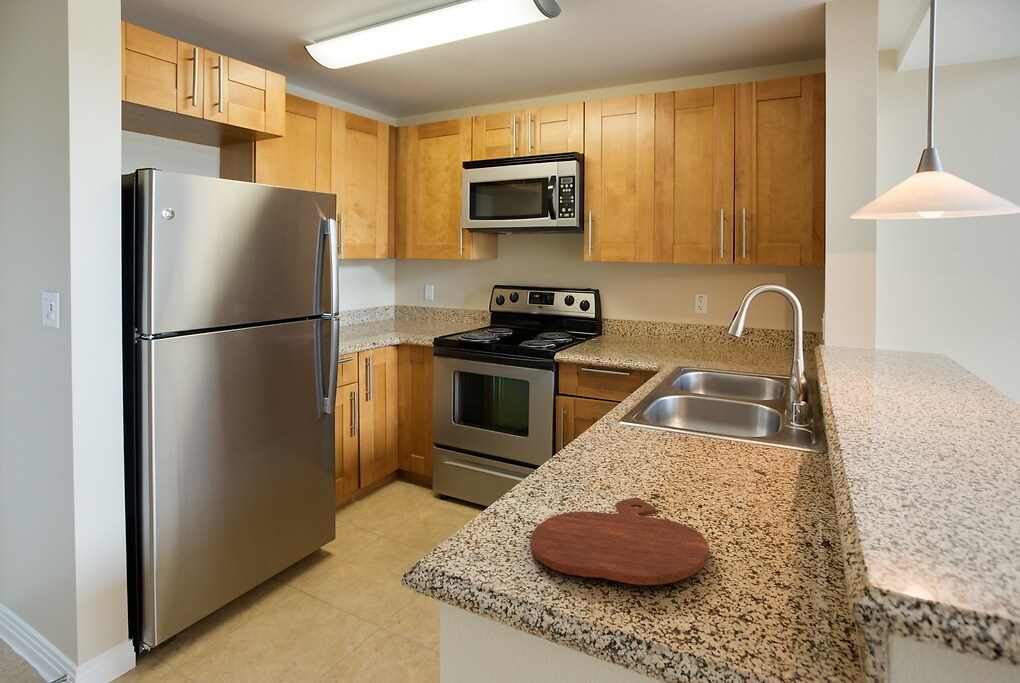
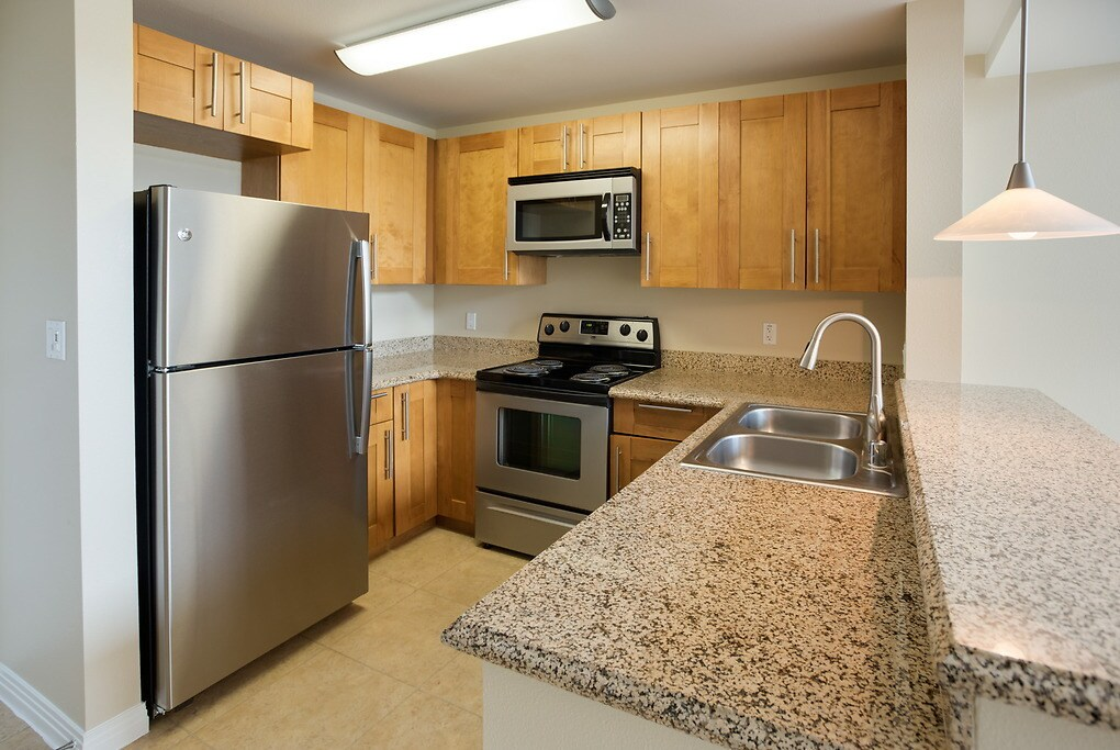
- cutting board [530,497,710,586]
